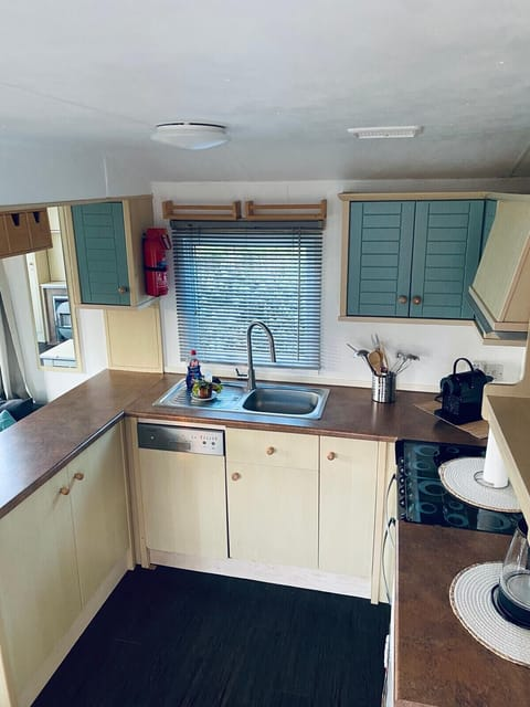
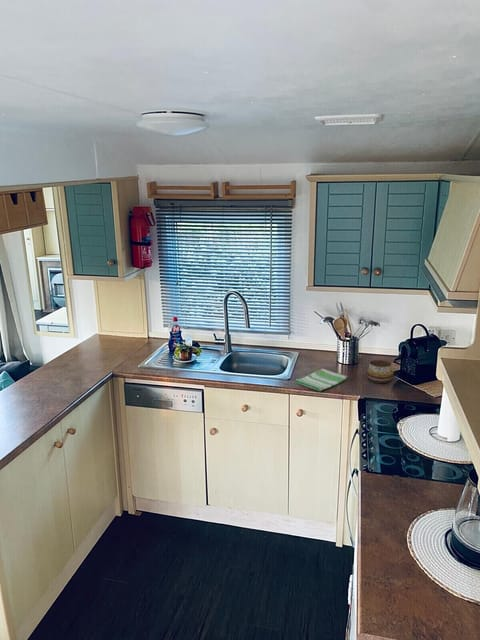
+ decorative bowl [366,359,394,384]
+ dish towel [295,368,348,392]
